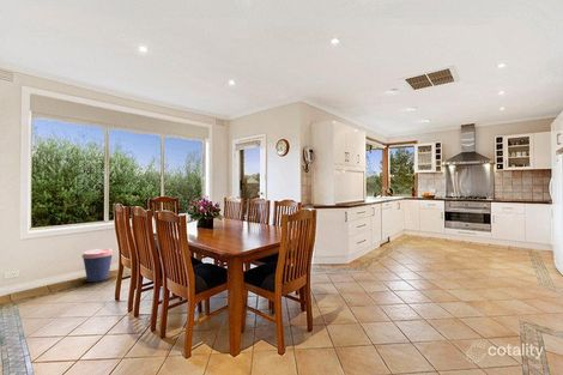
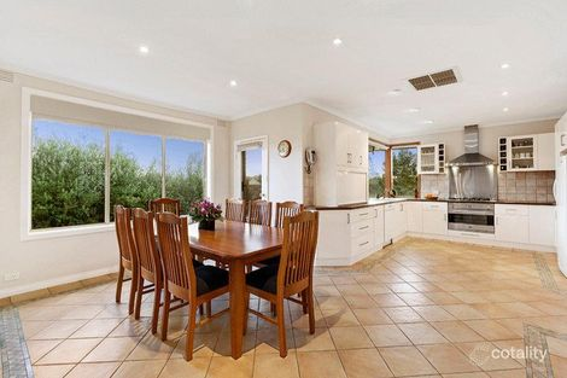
- coffee cup [81,248,115,283]
